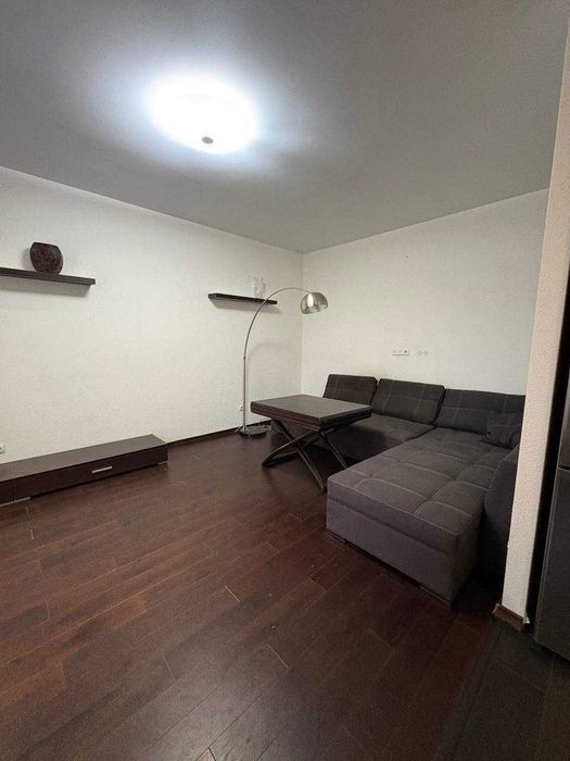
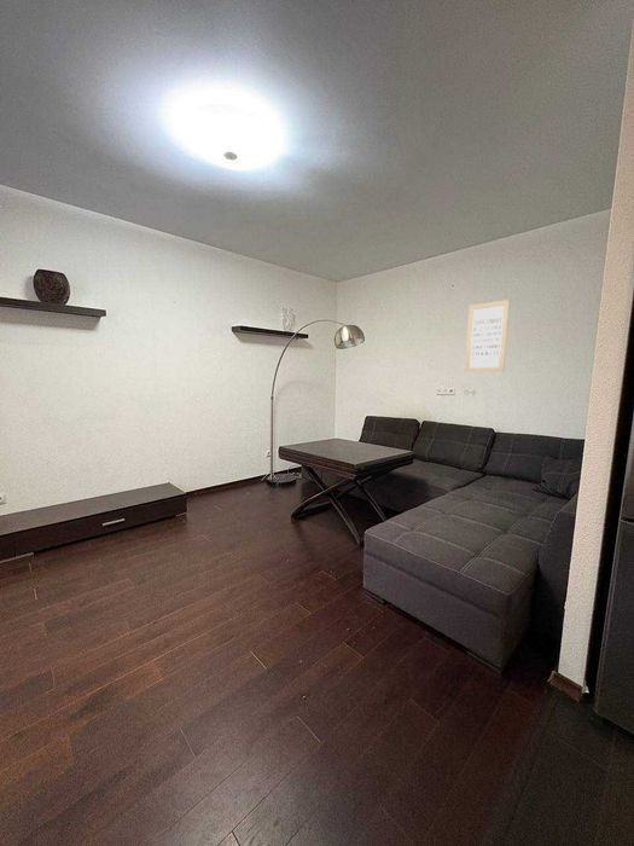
+ wall art [464,299,511,372]
